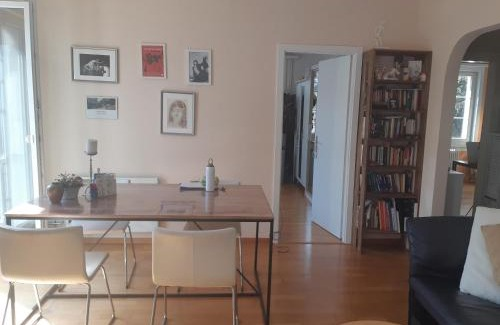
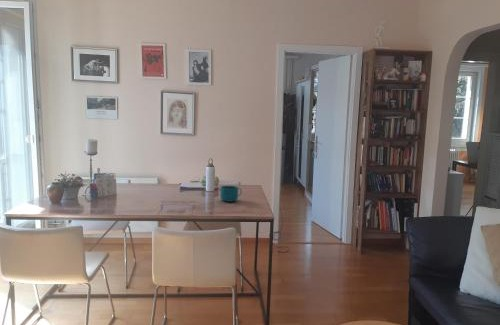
+ cup [219,185,243,203]
